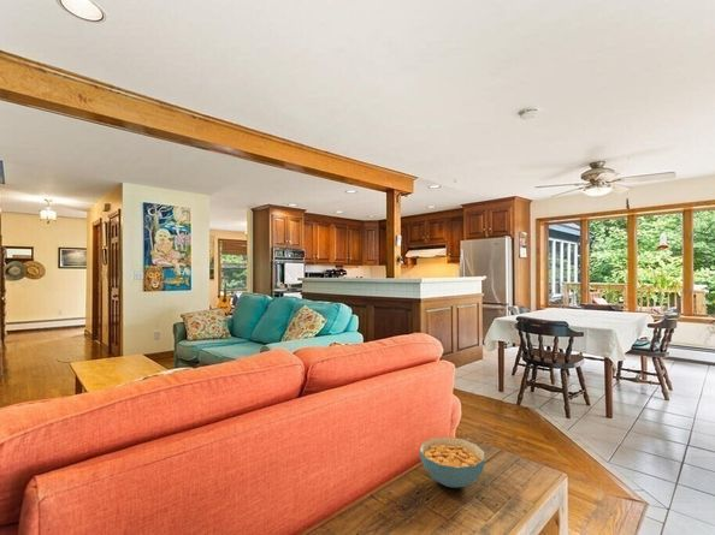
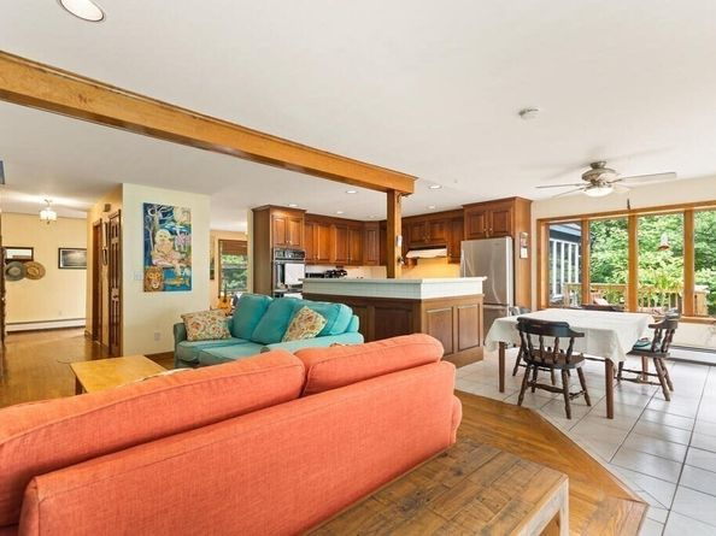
- cereal bowl [419,436,485,489]
